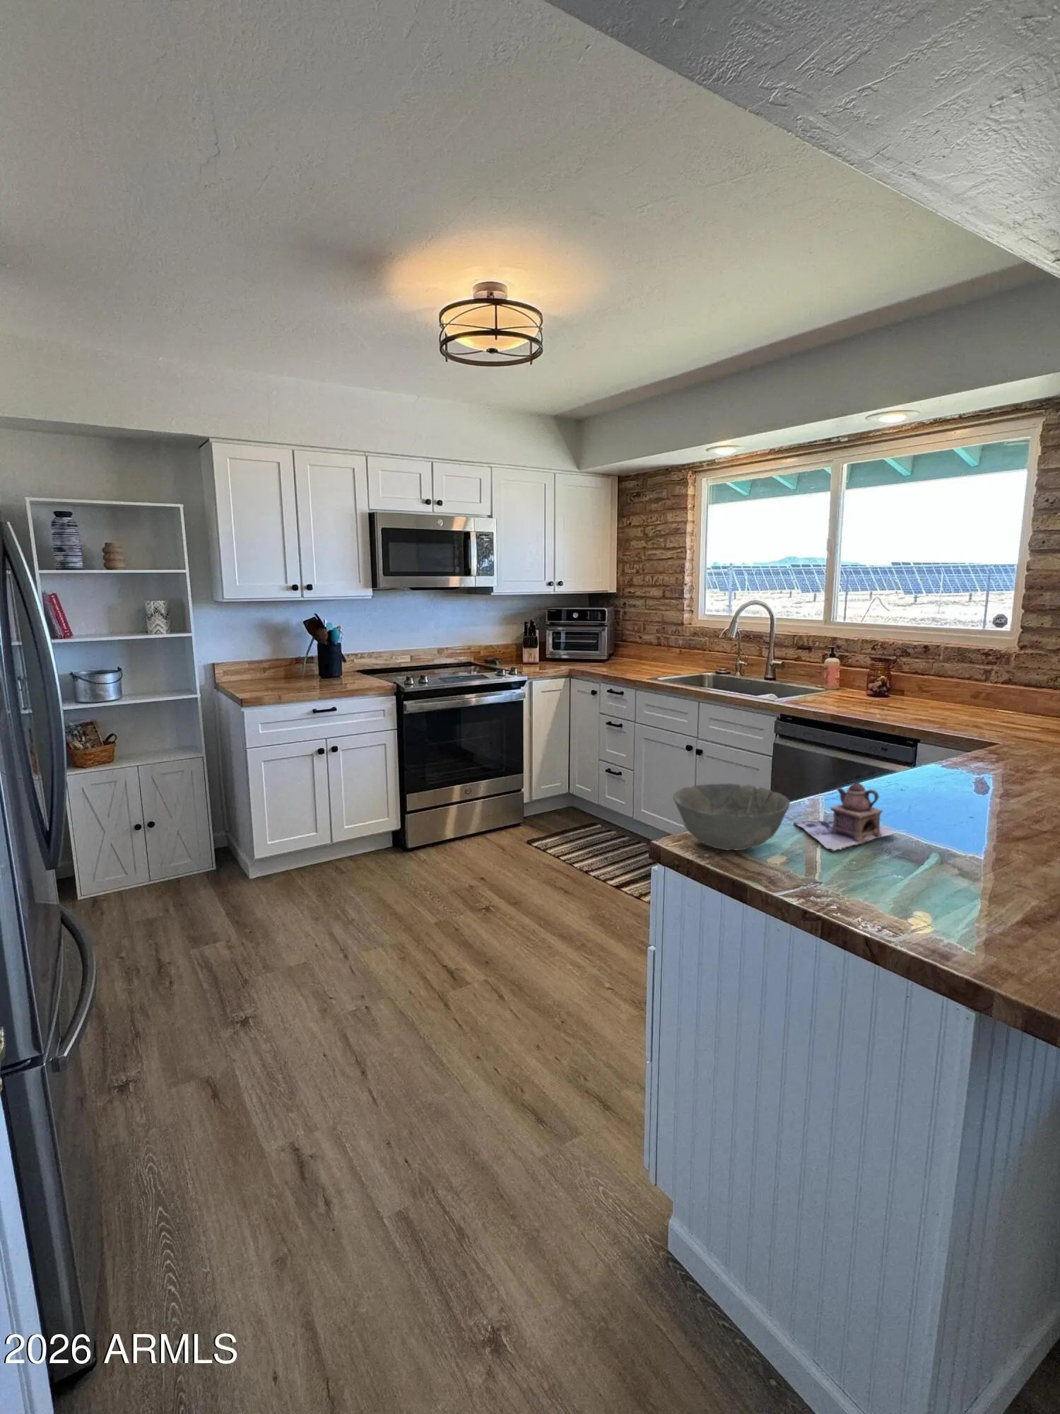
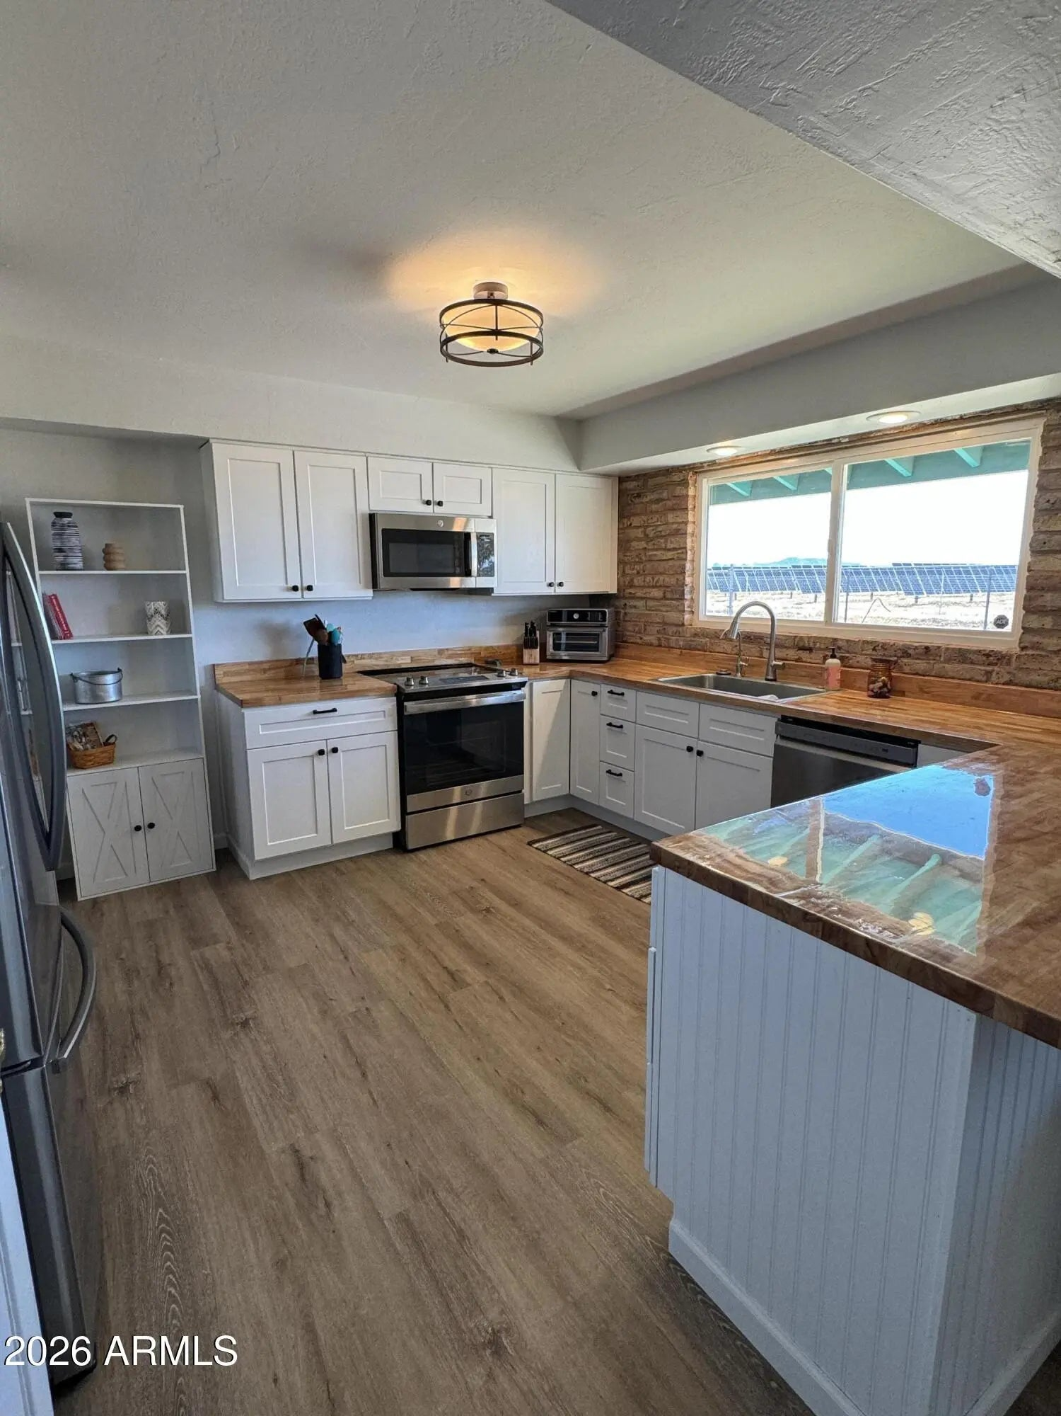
- bowl [673,783,791,851]
- teapot [793,782,896,853]
